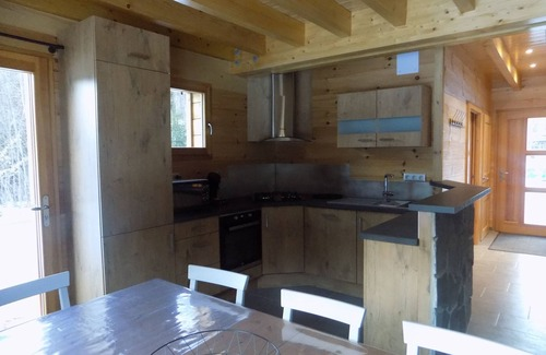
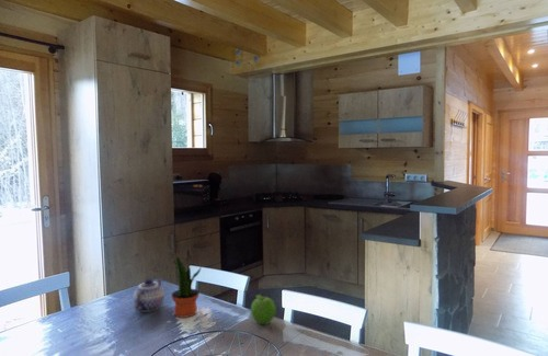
+ potted plant [171,254,203,319]
+ fruit [250,294,277,325]
+ teapot [133,277,165,313]
